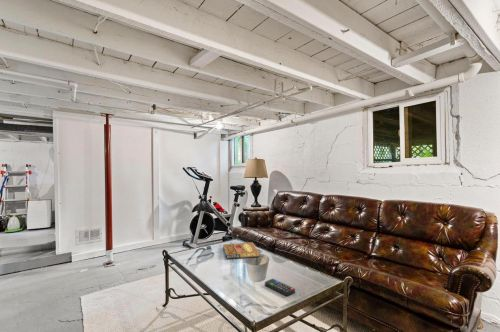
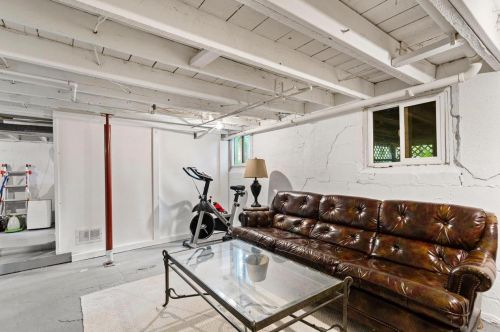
- pizza box [222,241,261,260]
- remote control [264,278,296,297]
